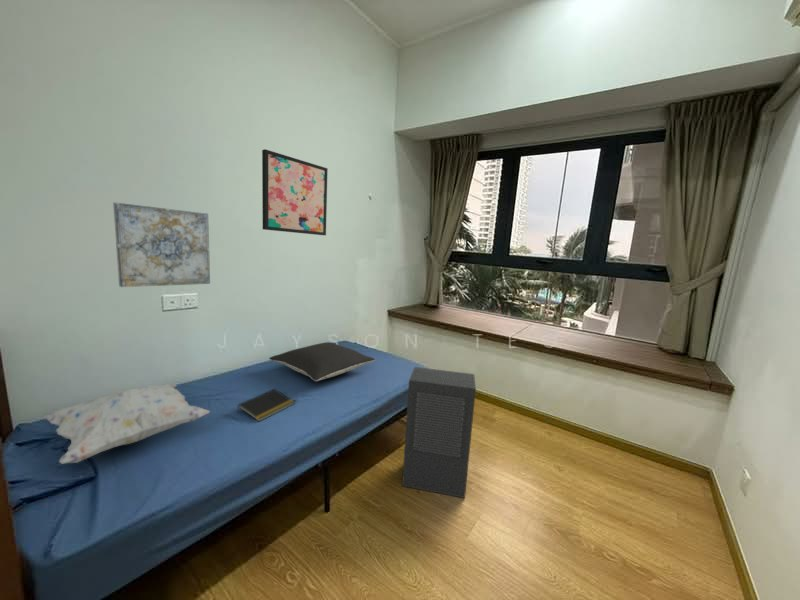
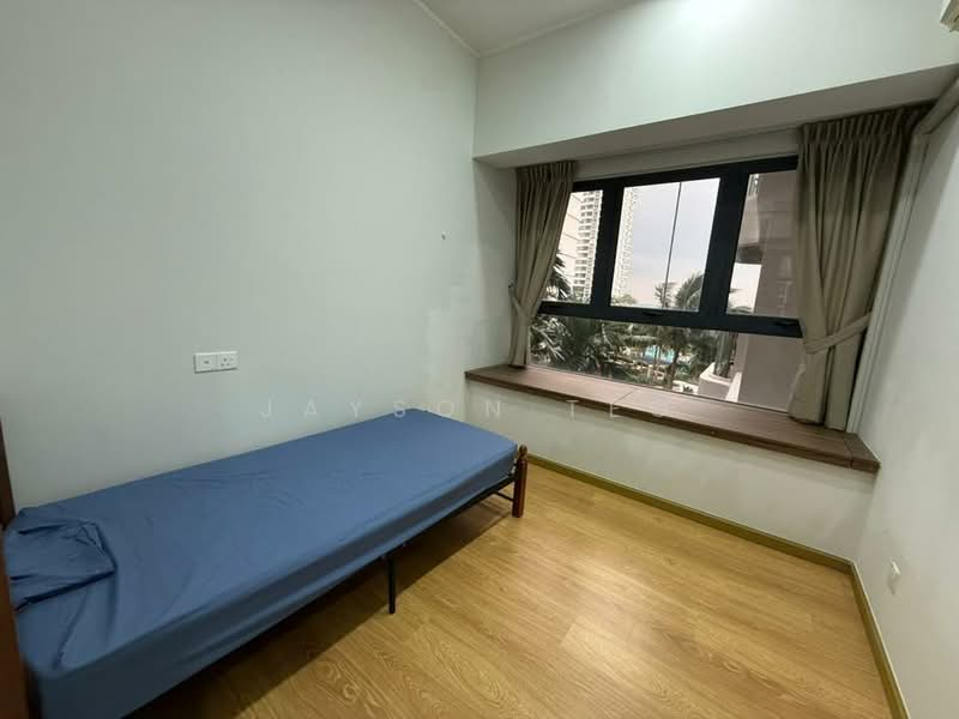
- decorative pillow [43,382,211,464]
- air purifier [401,366,477,499]
- notepad [236,388,296,422]
- wall art [261,148,329,236]
- pillow [268,341,376,382]
- wall art [112,201,211,288]
